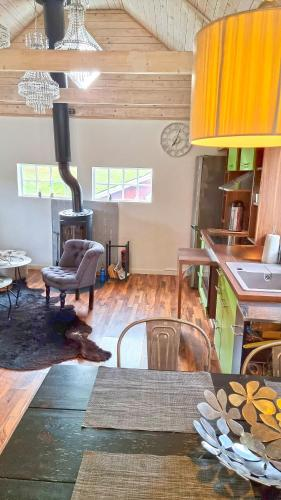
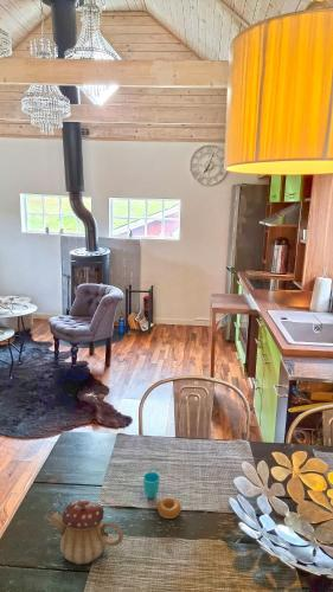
+ teapot [49,498,124,566]
+ cup [142,469,182,520]
